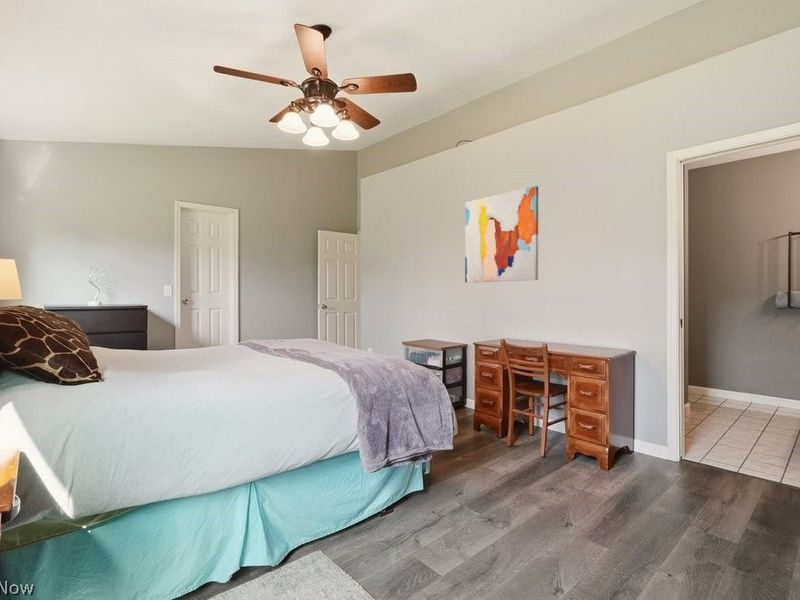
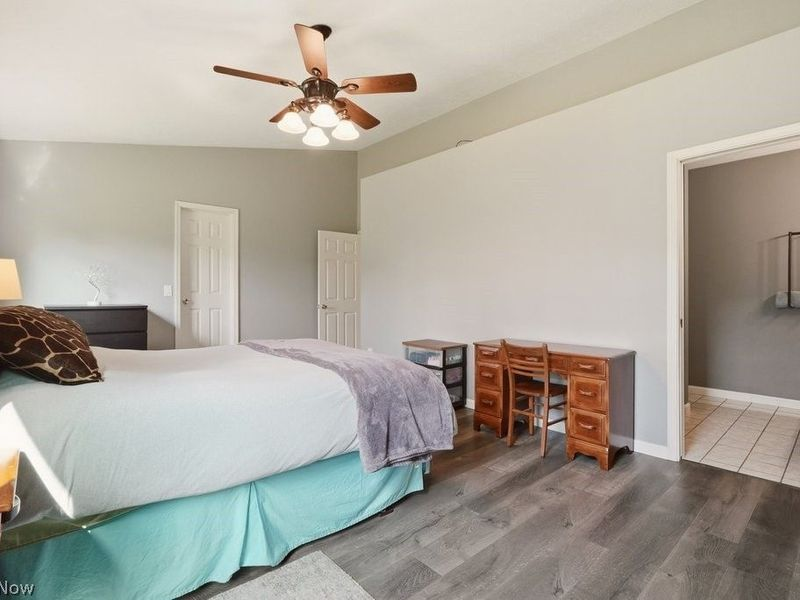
- wall art [464,185,539,284]
